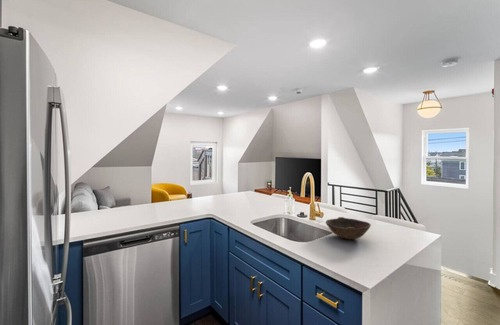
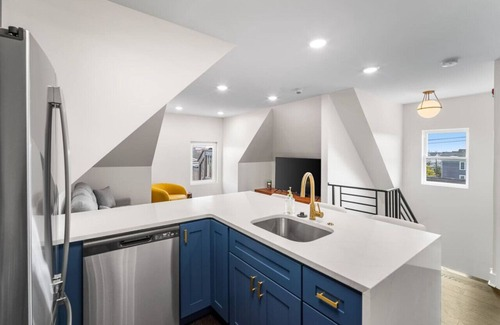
- bowl [325,216,372,240]
